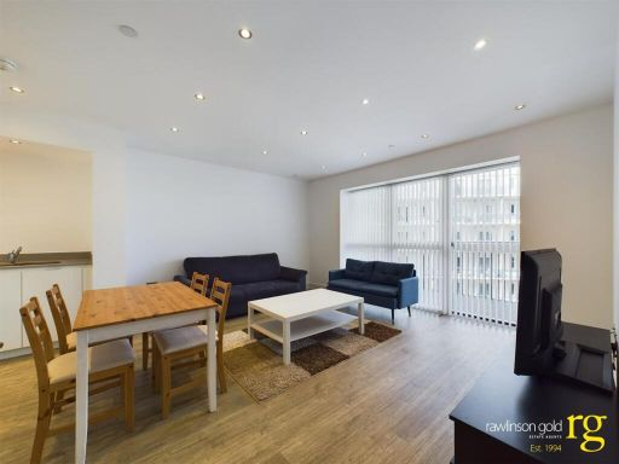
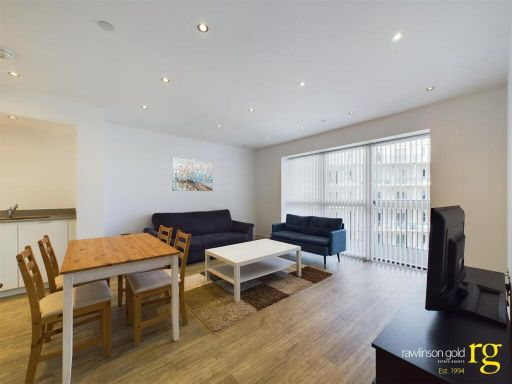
+ wall art [171,156,214,192]
